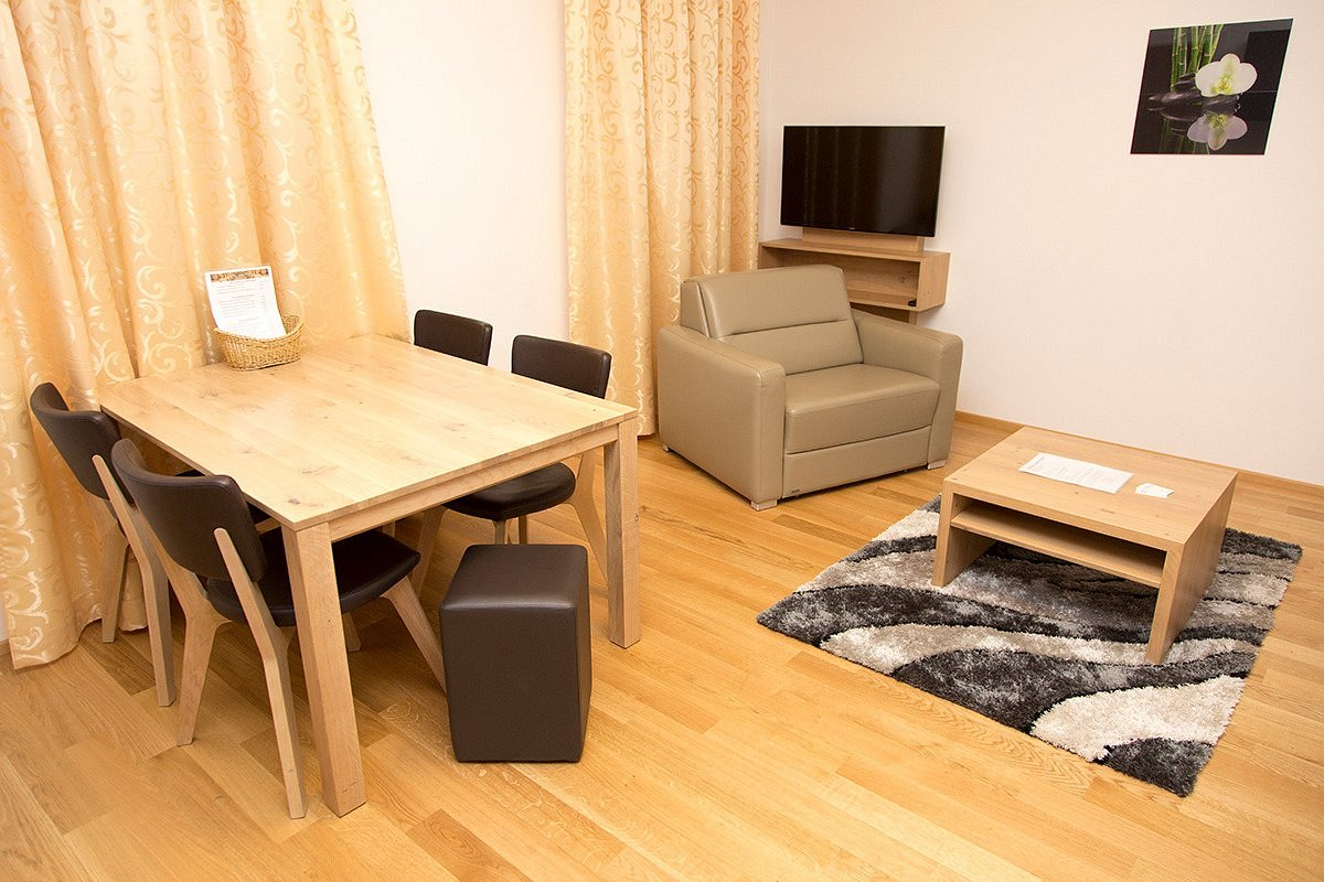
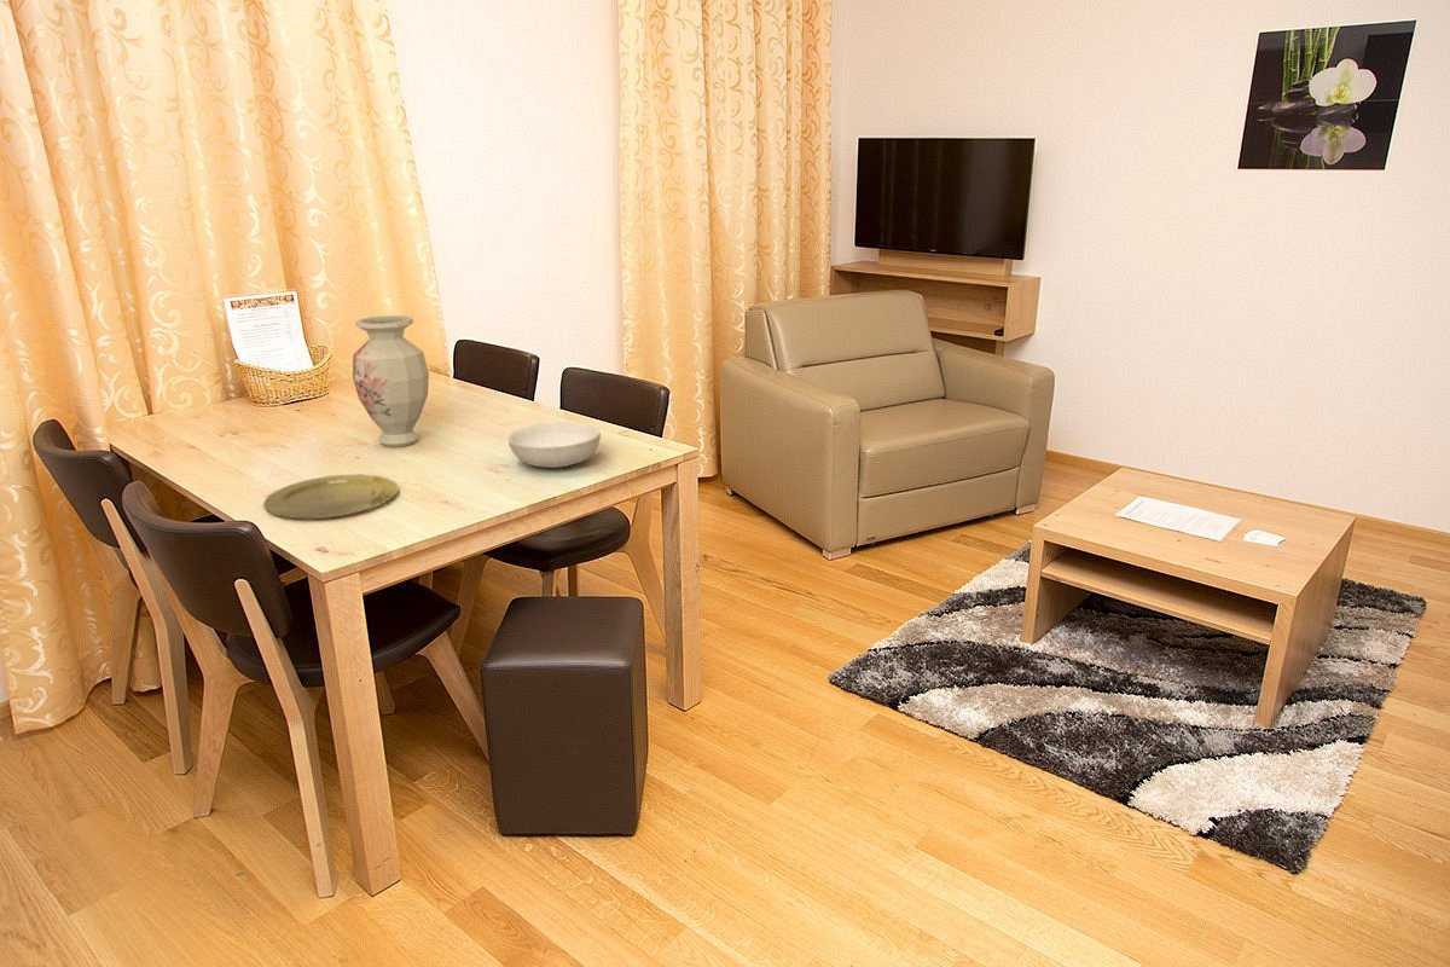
+ vase [352,314,430,448]
+ plate [262,473,399,520]
+ serving bowl [506,421,602,469]
